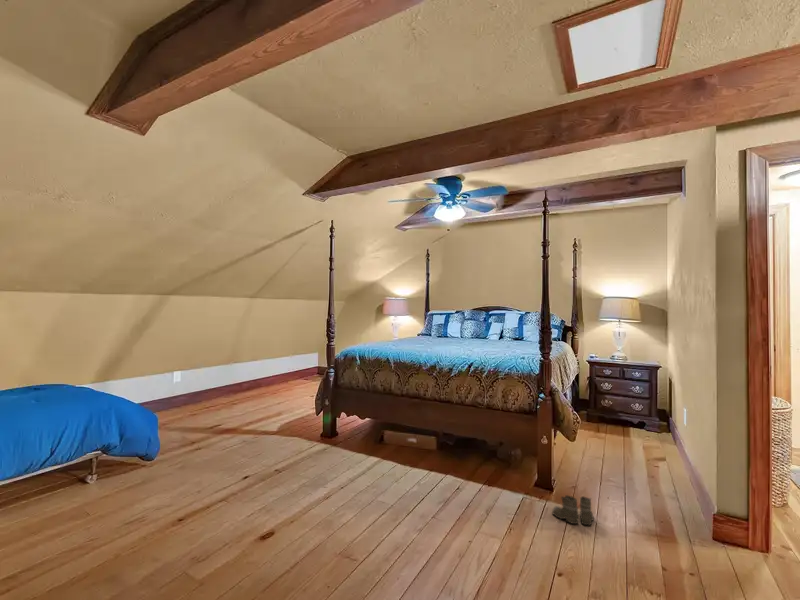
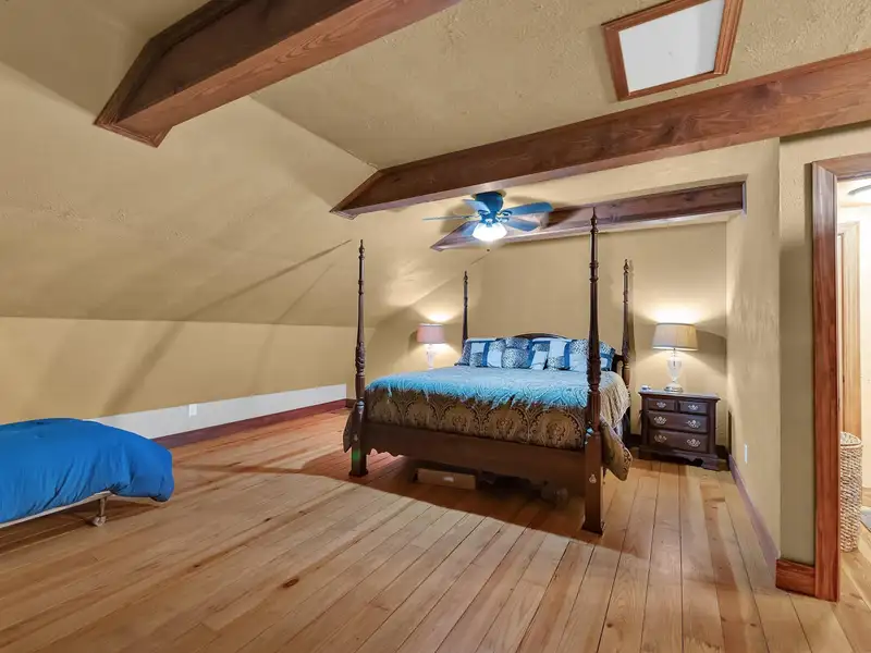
- boots [551,494,602,526]
